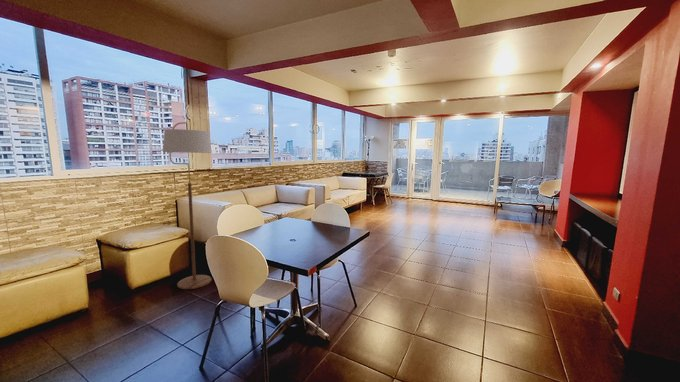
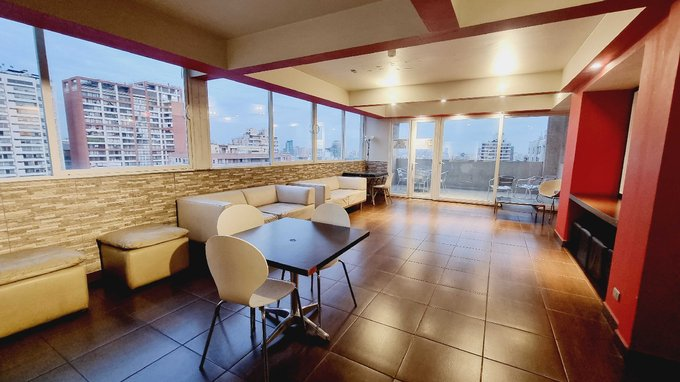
- floor lamp [162,121,213,290]
